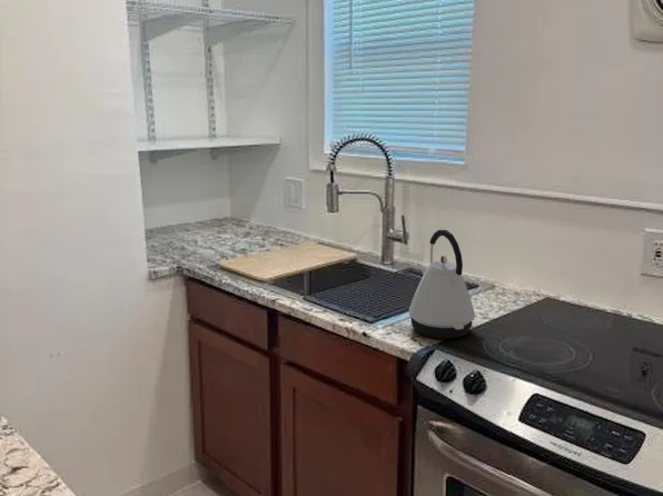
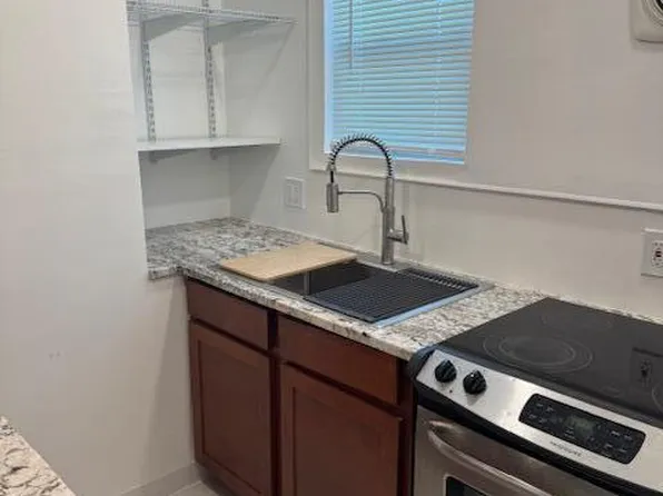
- kettle [408,229,476,339]
